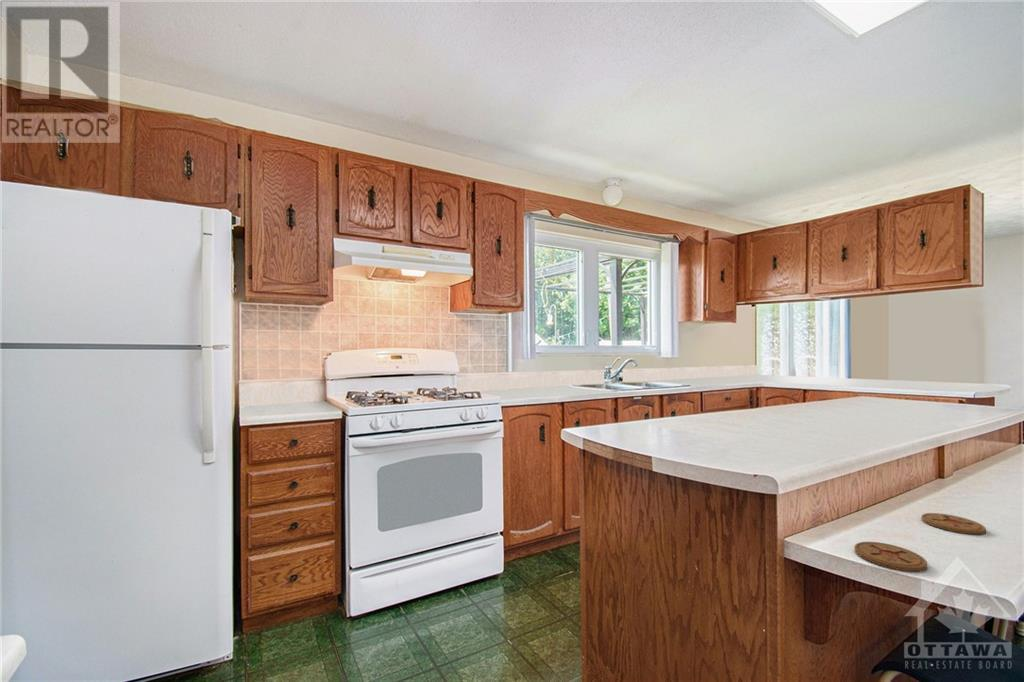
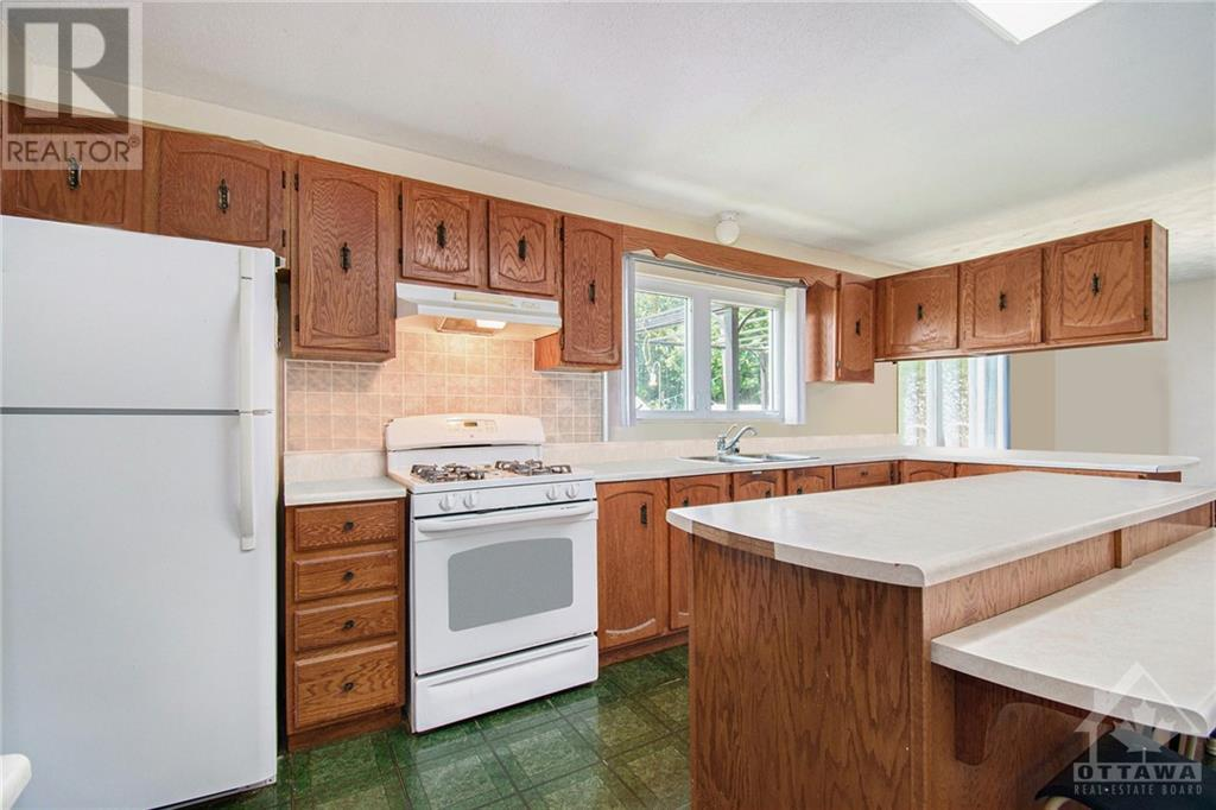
- coaster [920,512,987,535]
- coaster [853,541,929,572]
